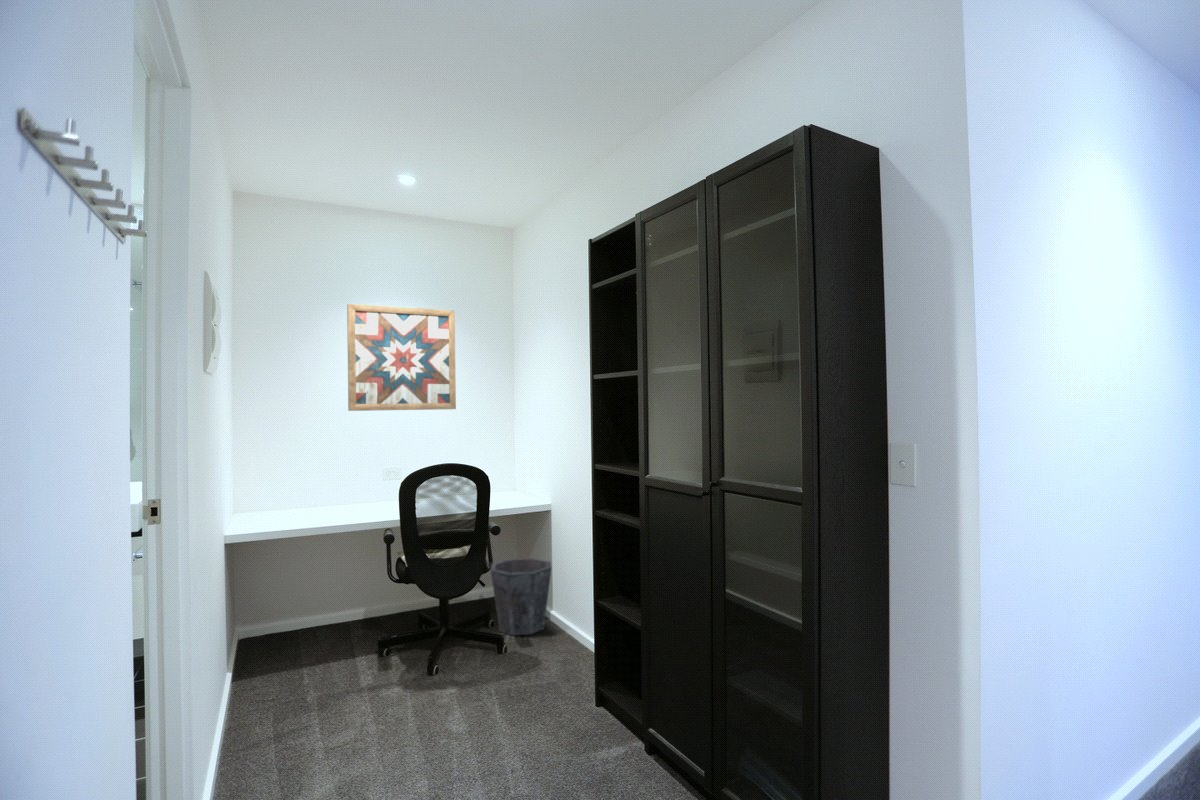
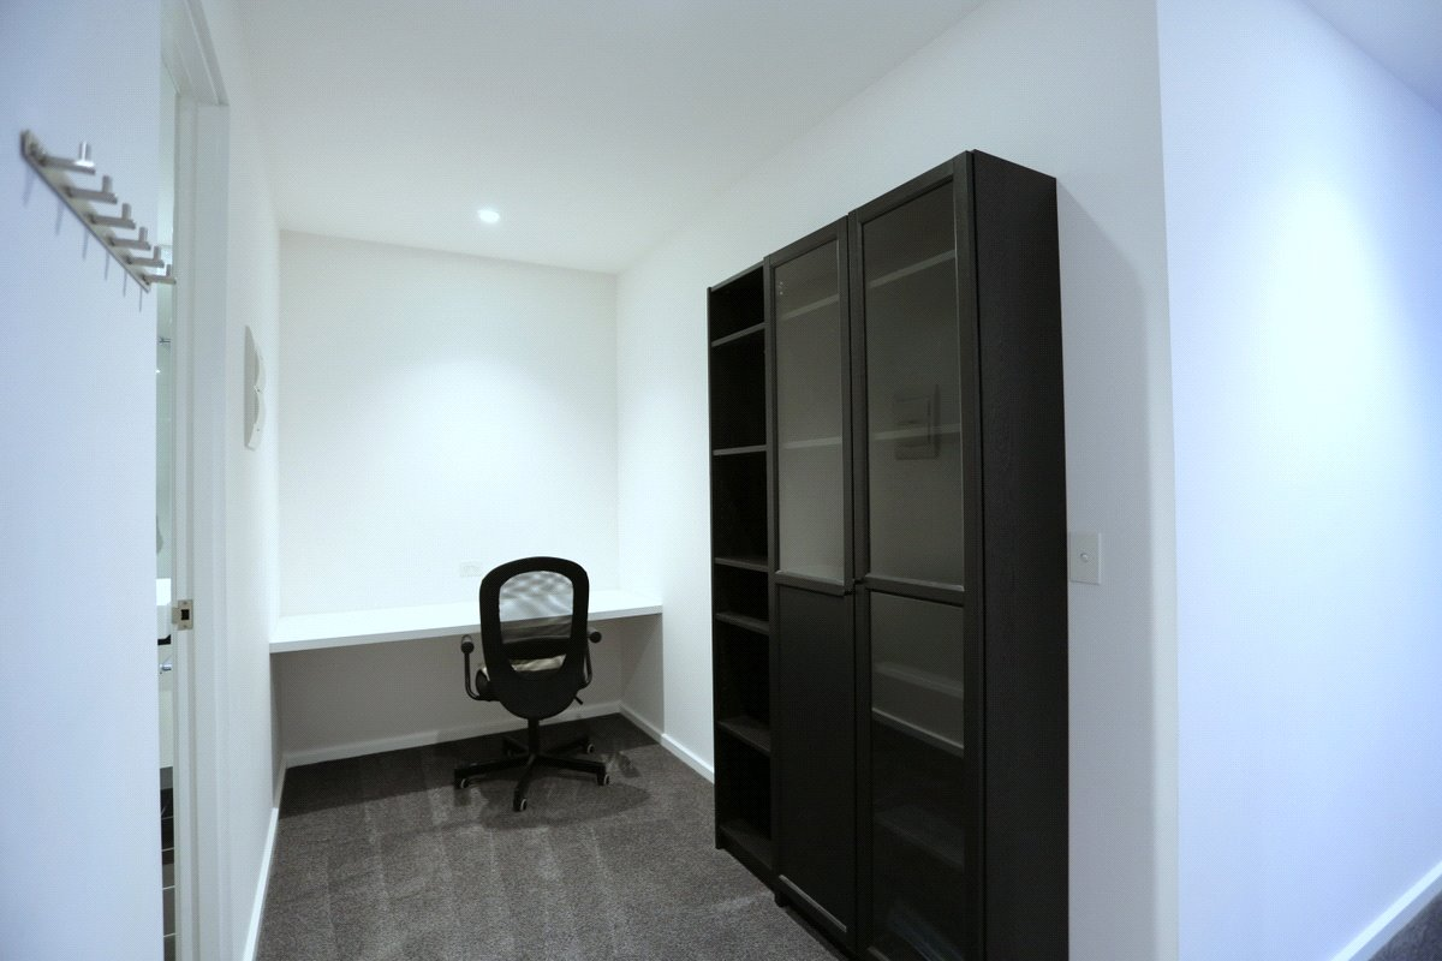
- wall art [346,303,457,412]
- waste bin [490,557,552,636]
